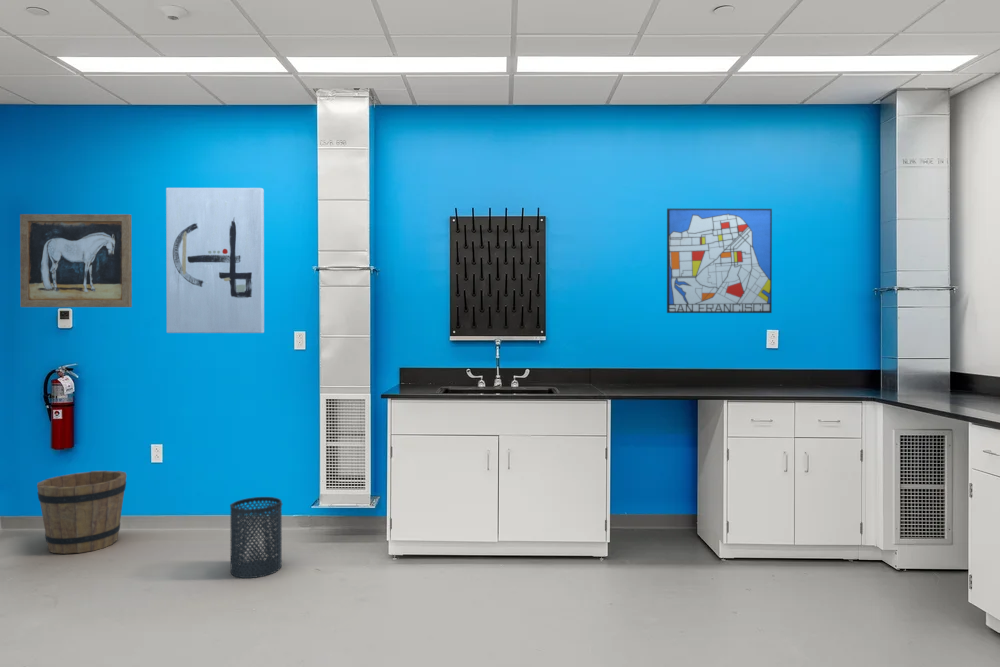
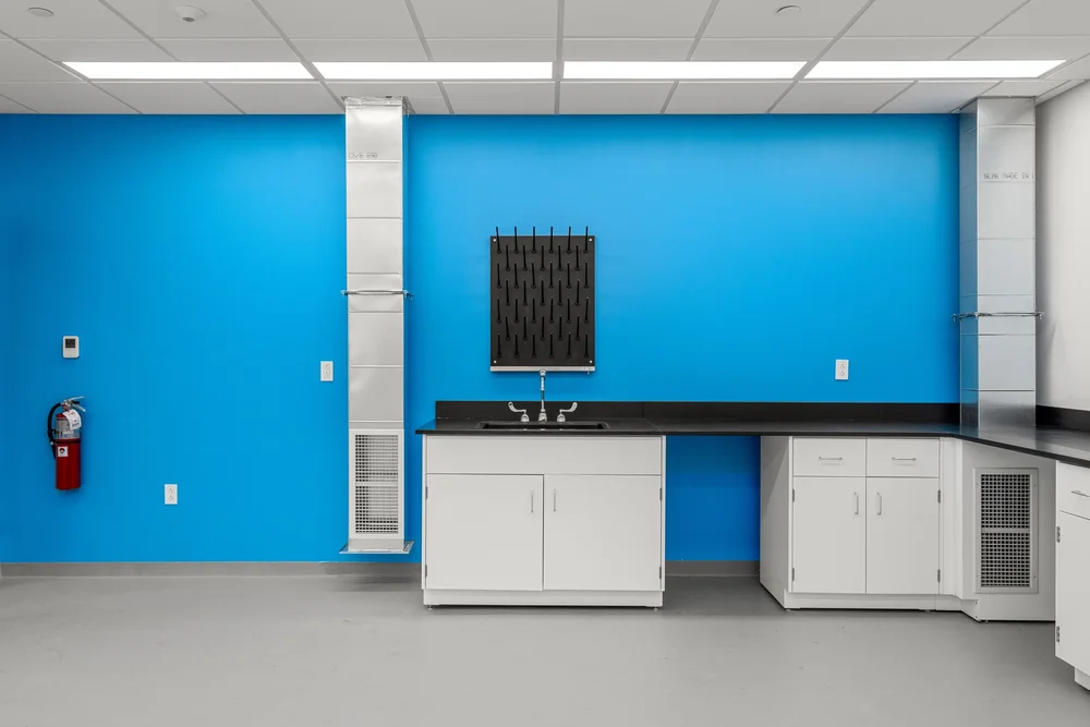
- wall art [666,208,773,314]
- trash can [229,496,283,579]
- wall art [19,213,133,308]
- wall art [165,187,265,334]
- bucket [36,470,128,555]
